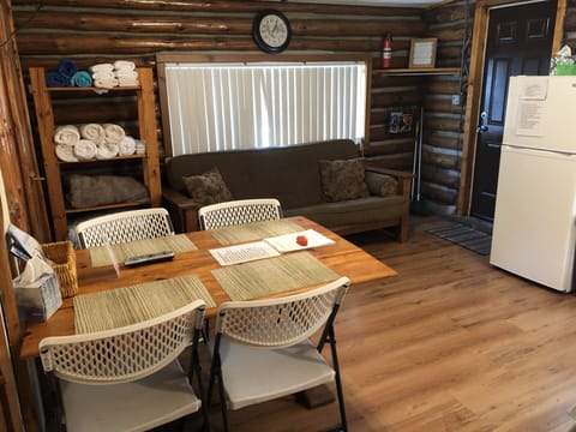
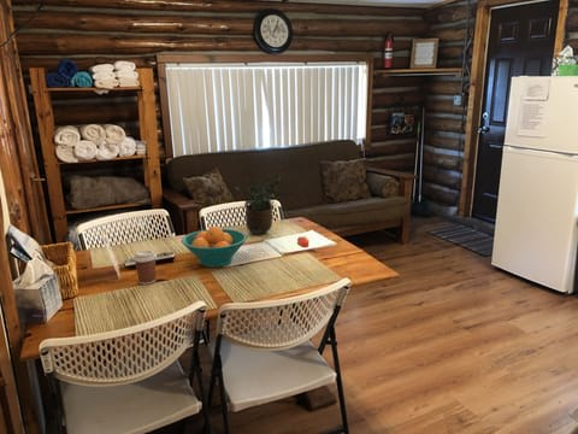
+ potted plant [234,164,284,235]
+ fruit bowl [181,225,248,269]
+ coffee cup [131,248,158,286]
